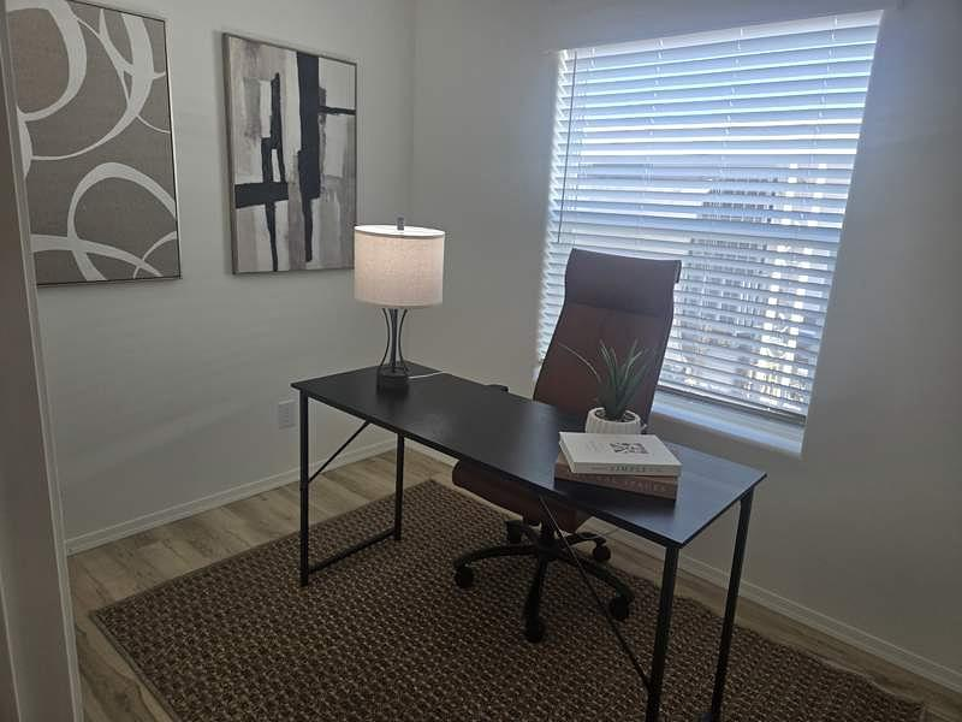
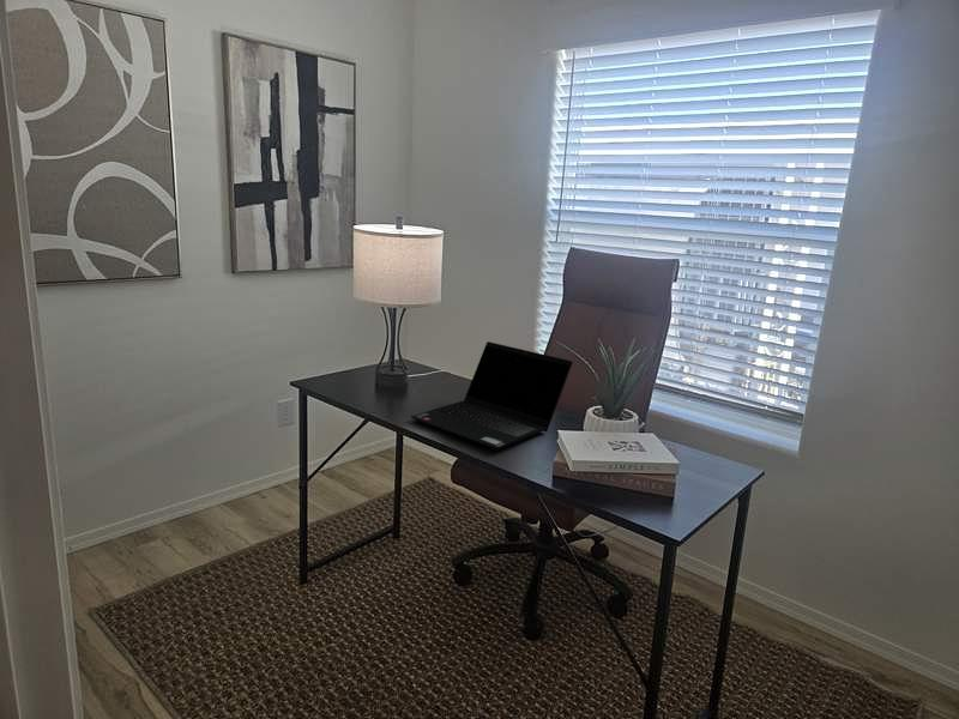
+ laptop computer [410,340,574,451]
